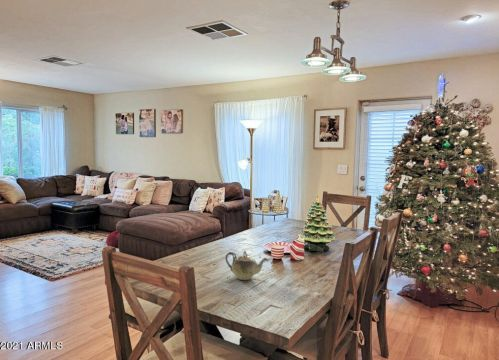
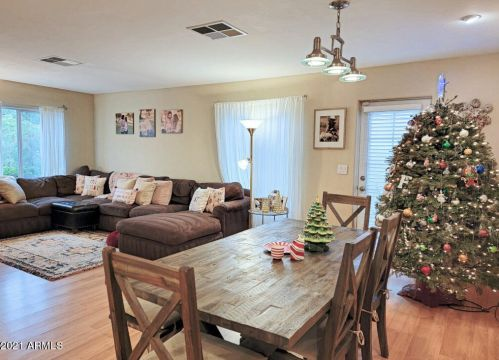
- teapot [225,250,269,281]
